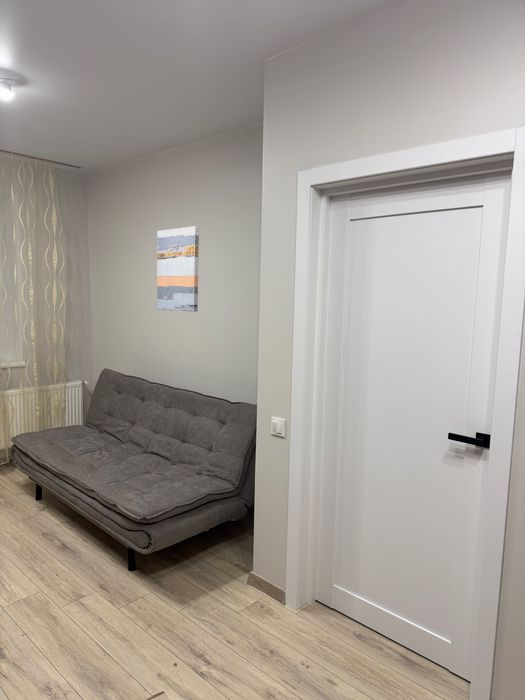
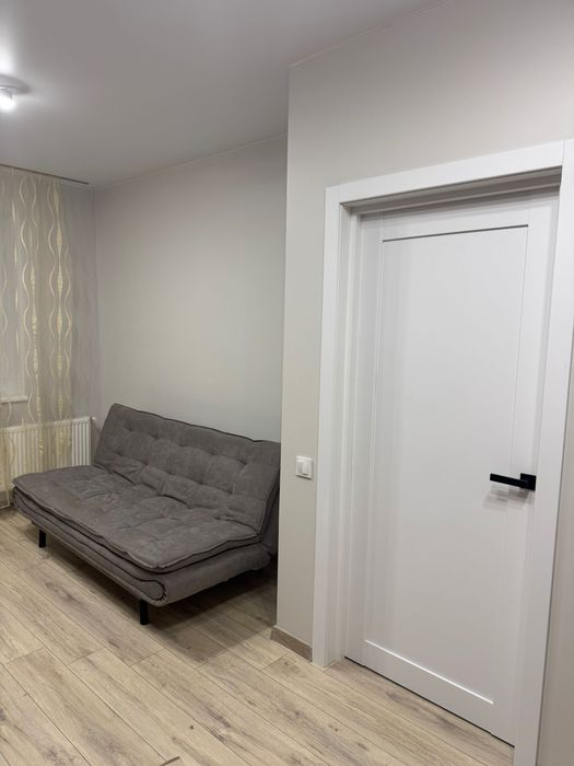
- wall art [156,225,200,313]
